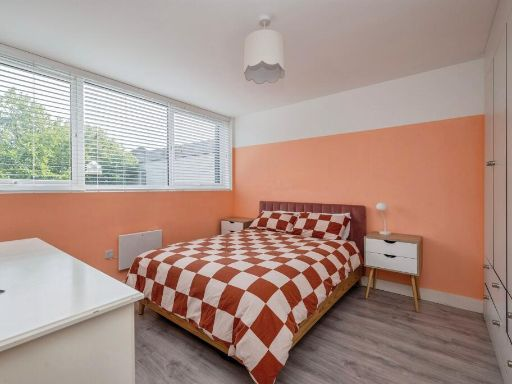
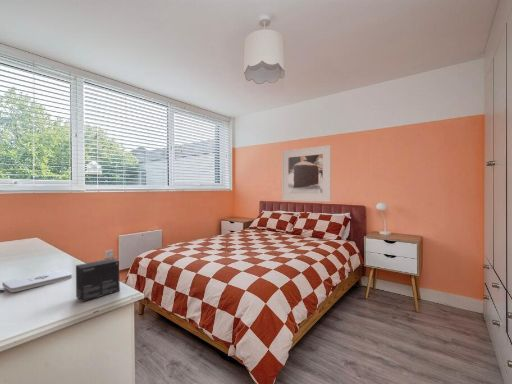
+ small box [75,257,121,303]
+ notepad [1,269,73,293]
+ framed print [281,144,332,203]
